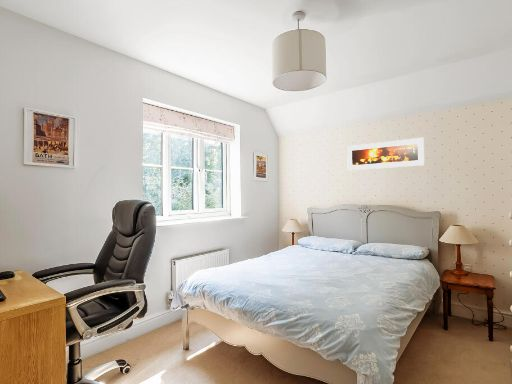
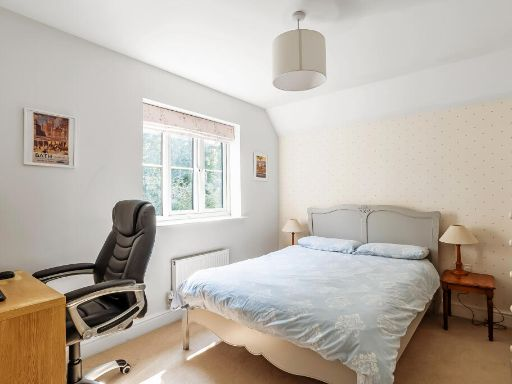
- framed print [346,137,425,171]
